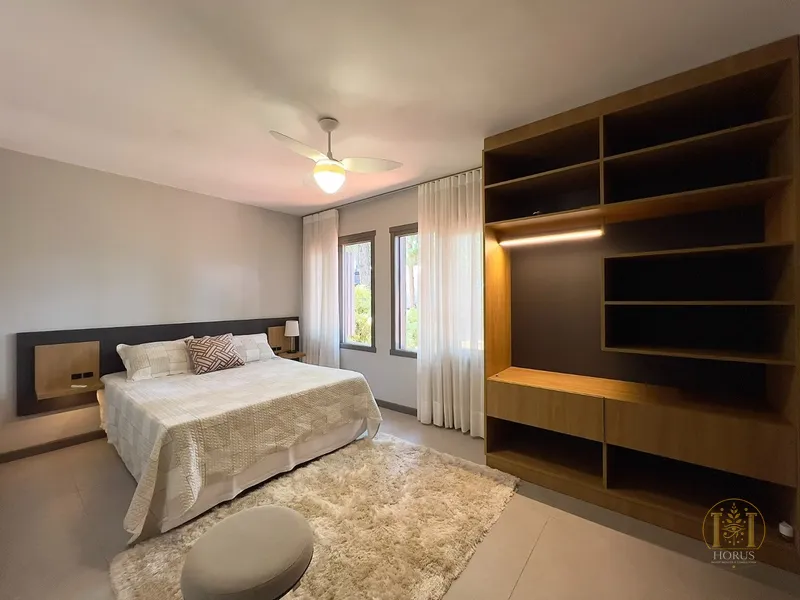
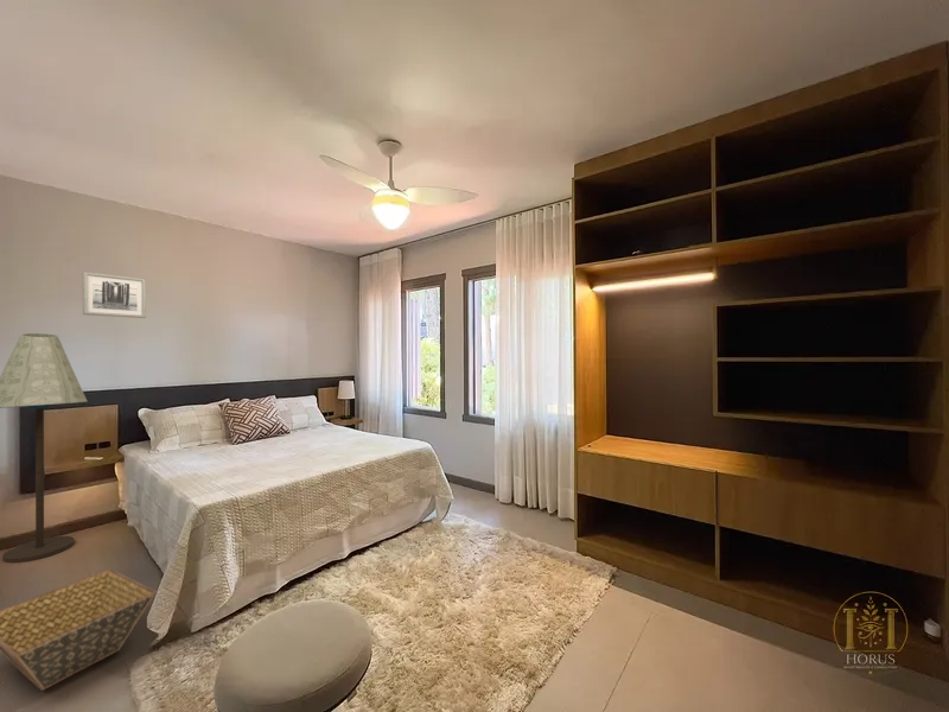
+ floor lamp [0,332,88,564]
+ wall art [82,271,147,319]
+ basket [0,568,157,692]
